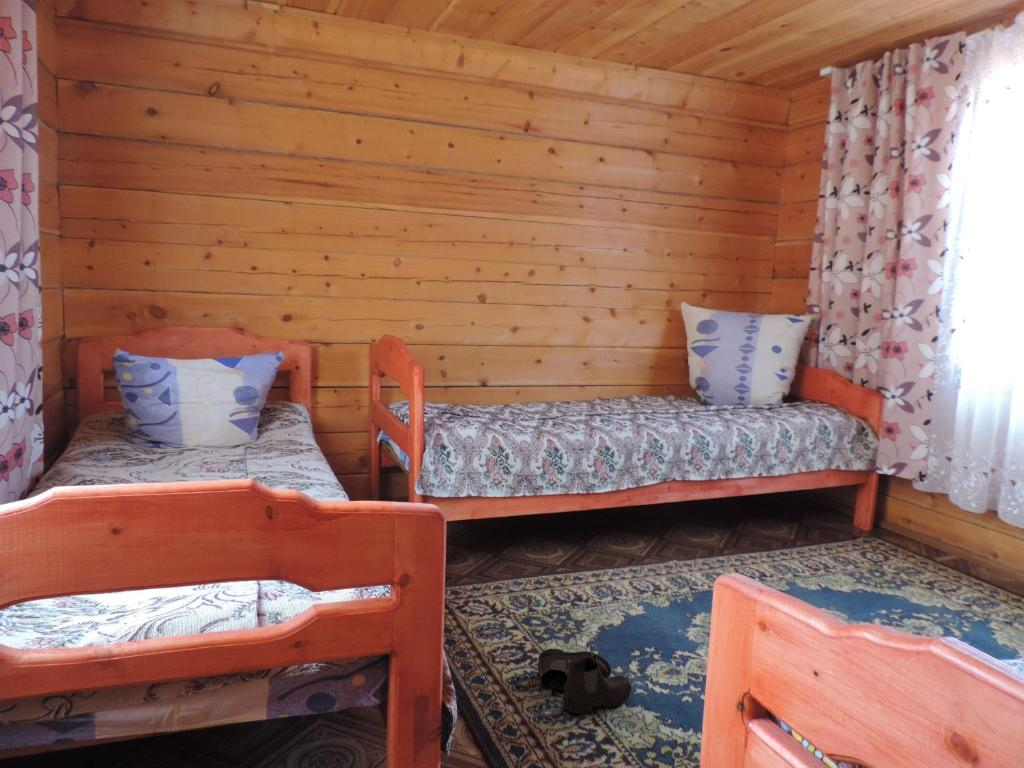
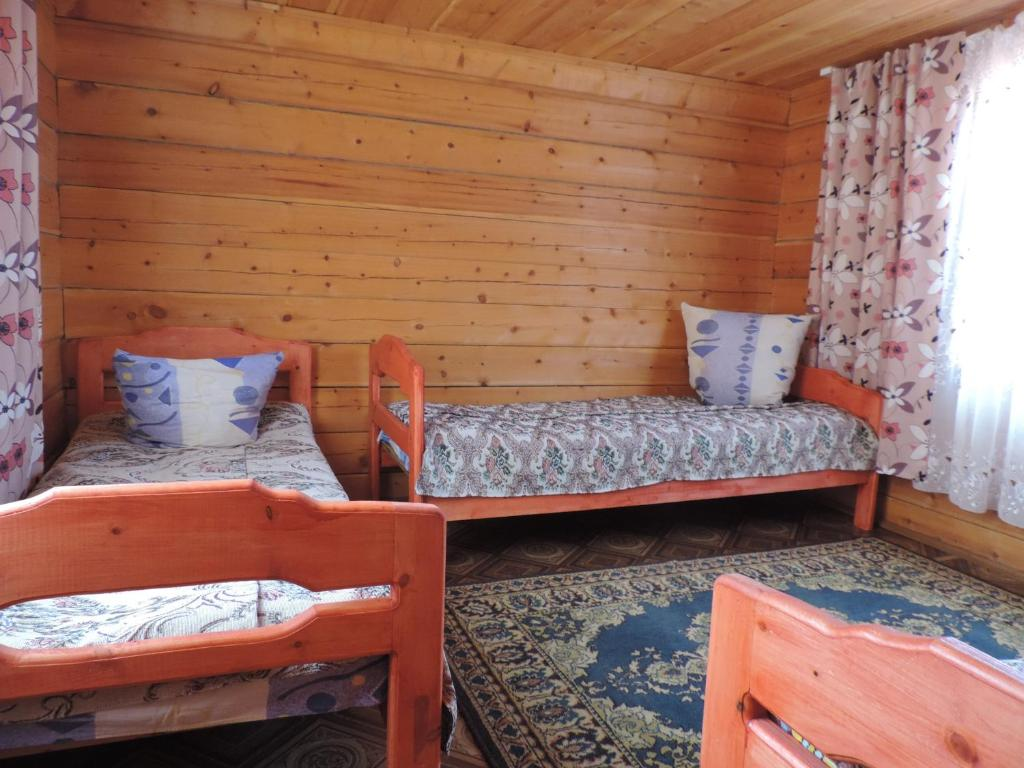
- boots [536,648,632,715]
